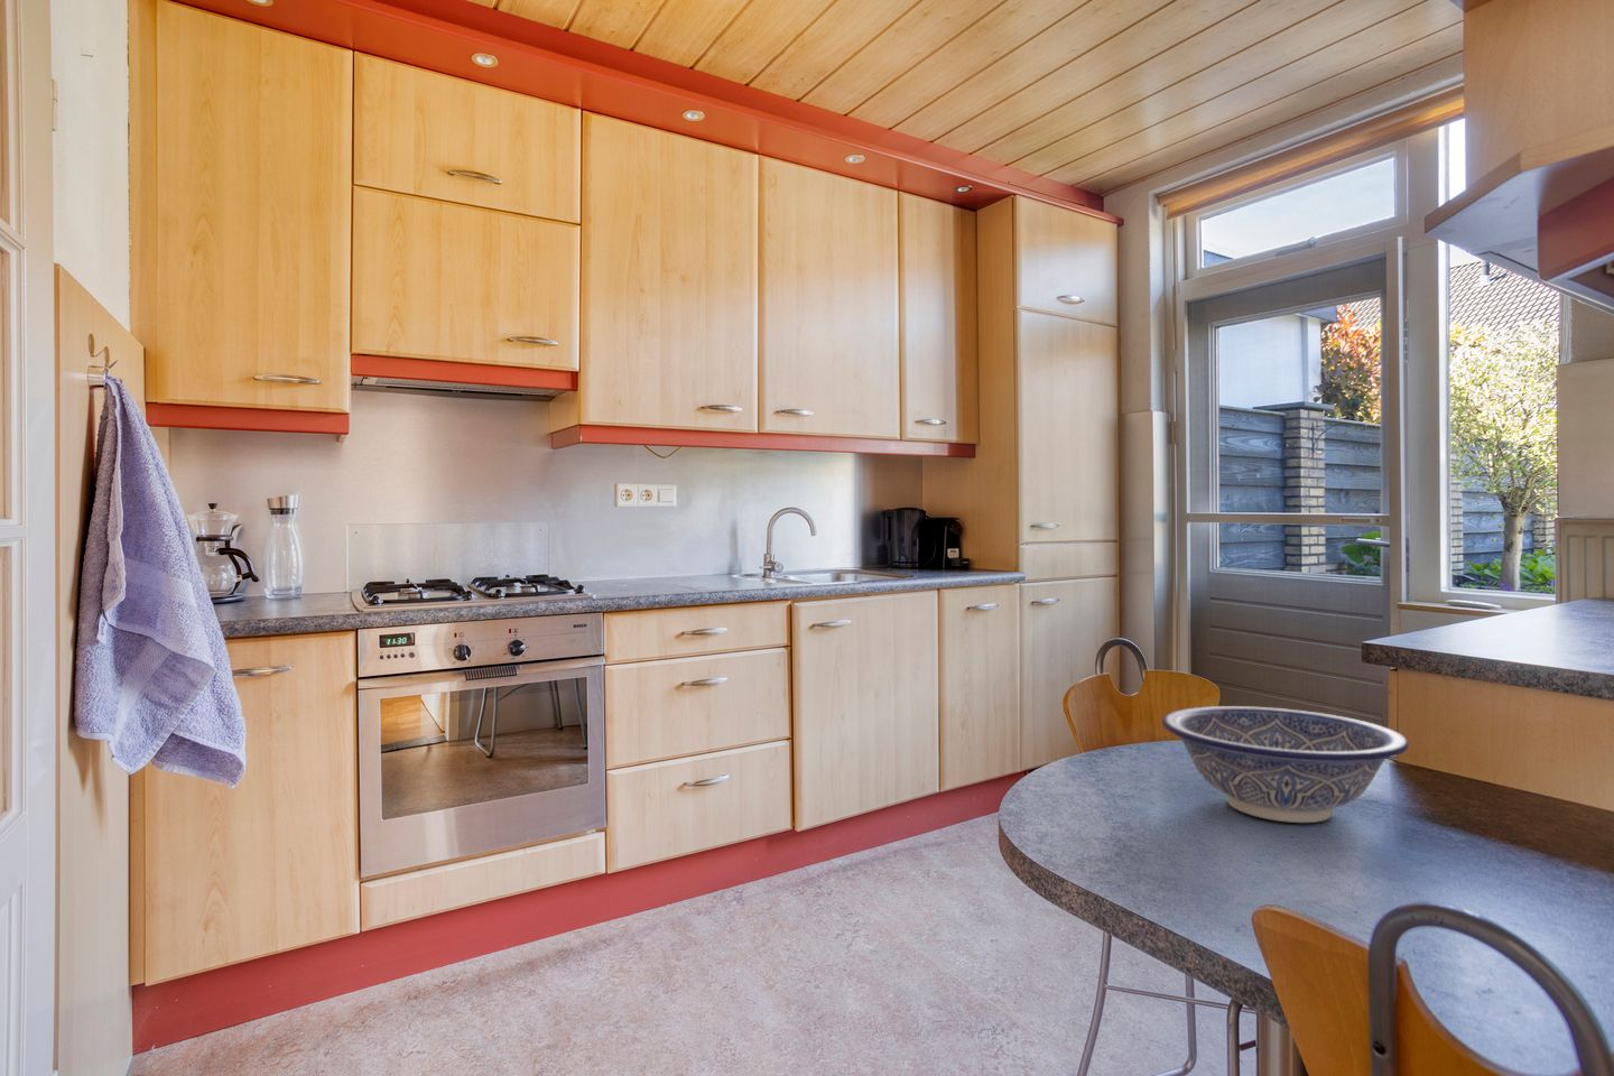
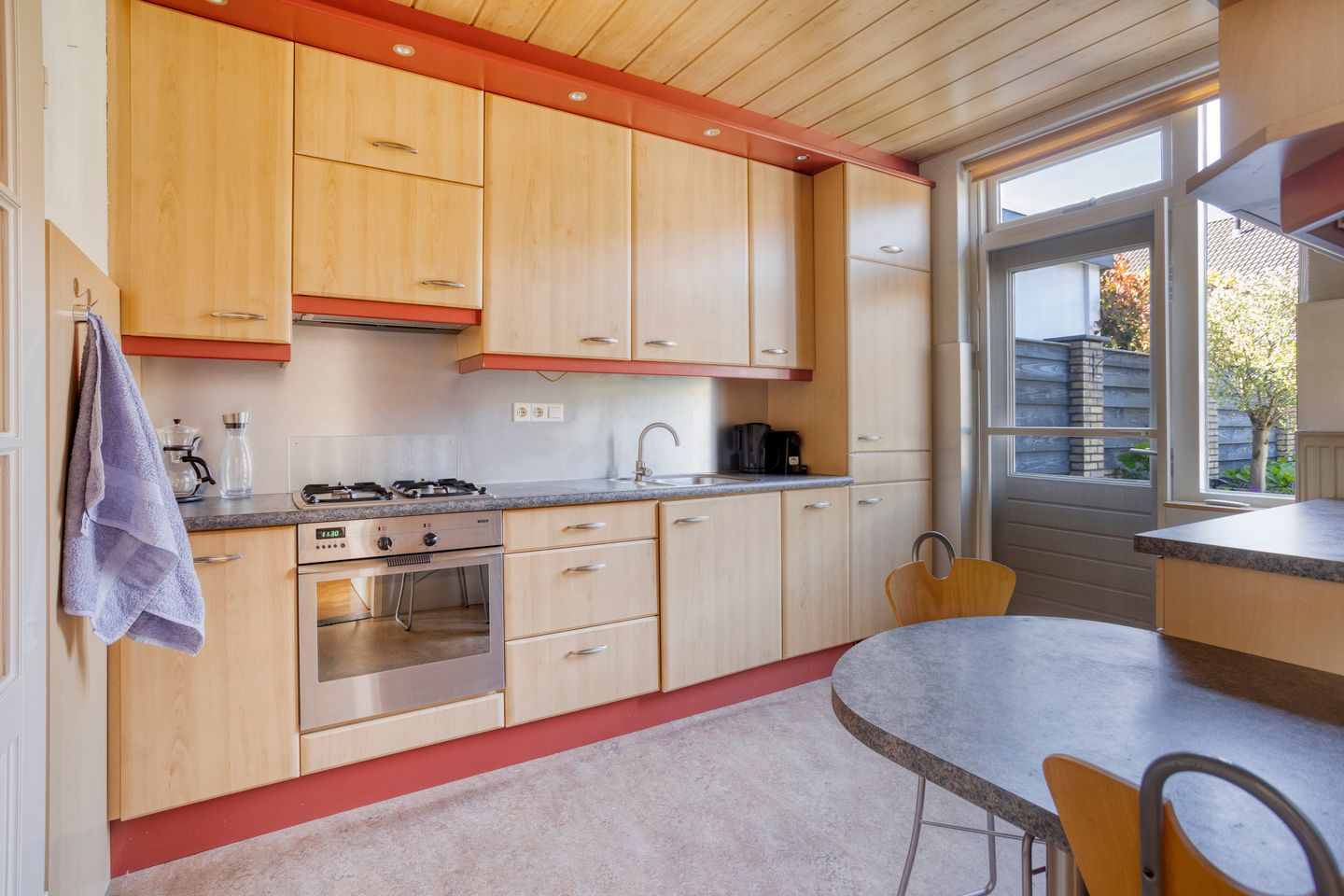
- decorative bowl [1161,705,1410,824]
